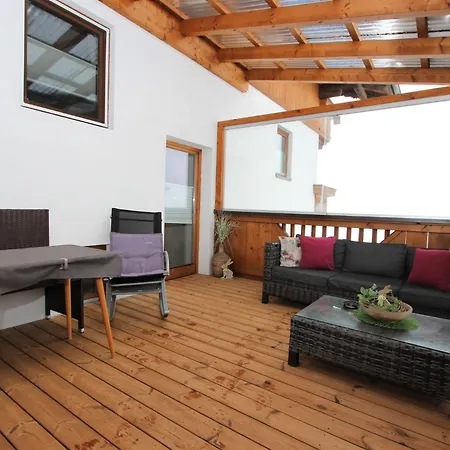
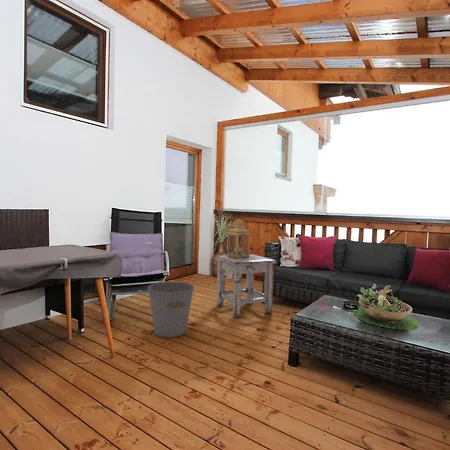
+ bucket [147,281,195,338]
+ stool [214,253,278,319]
+ lantern [223,219,251,258]
